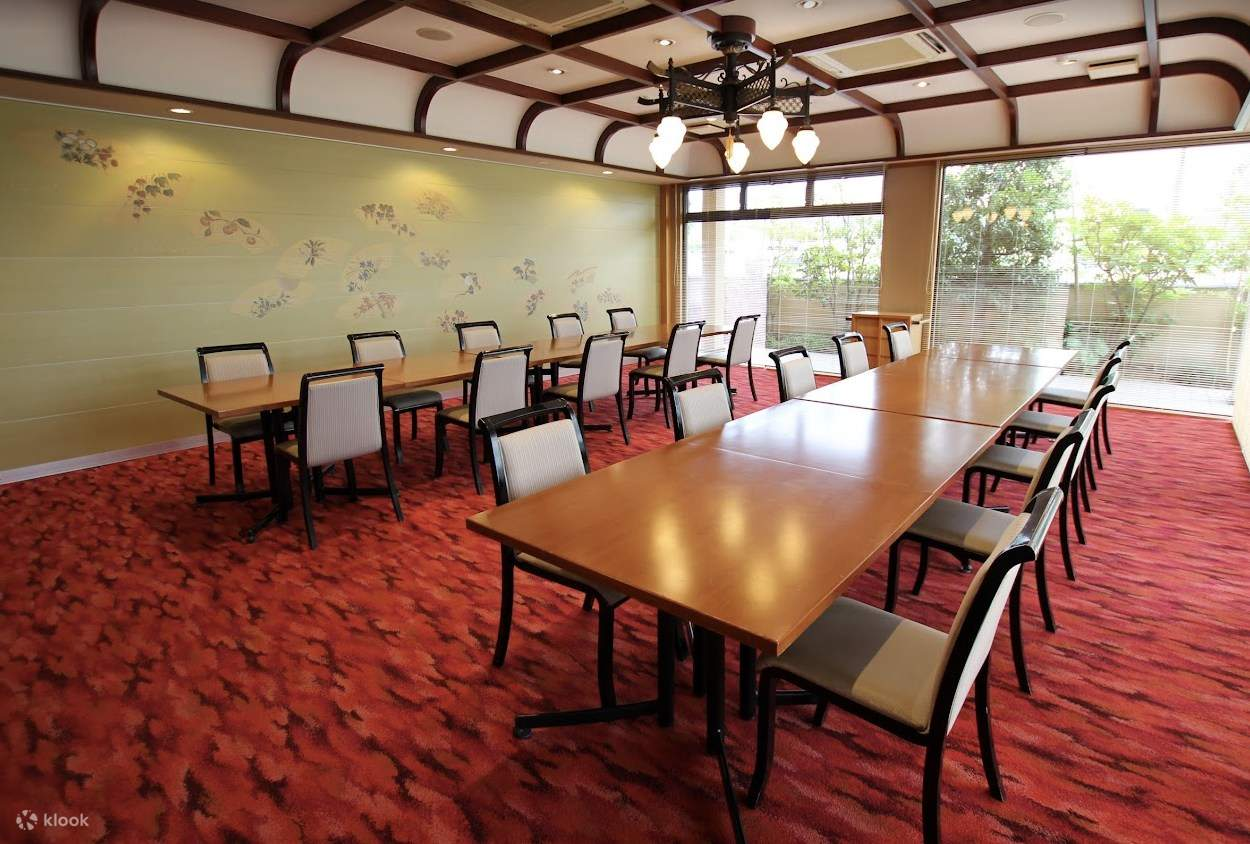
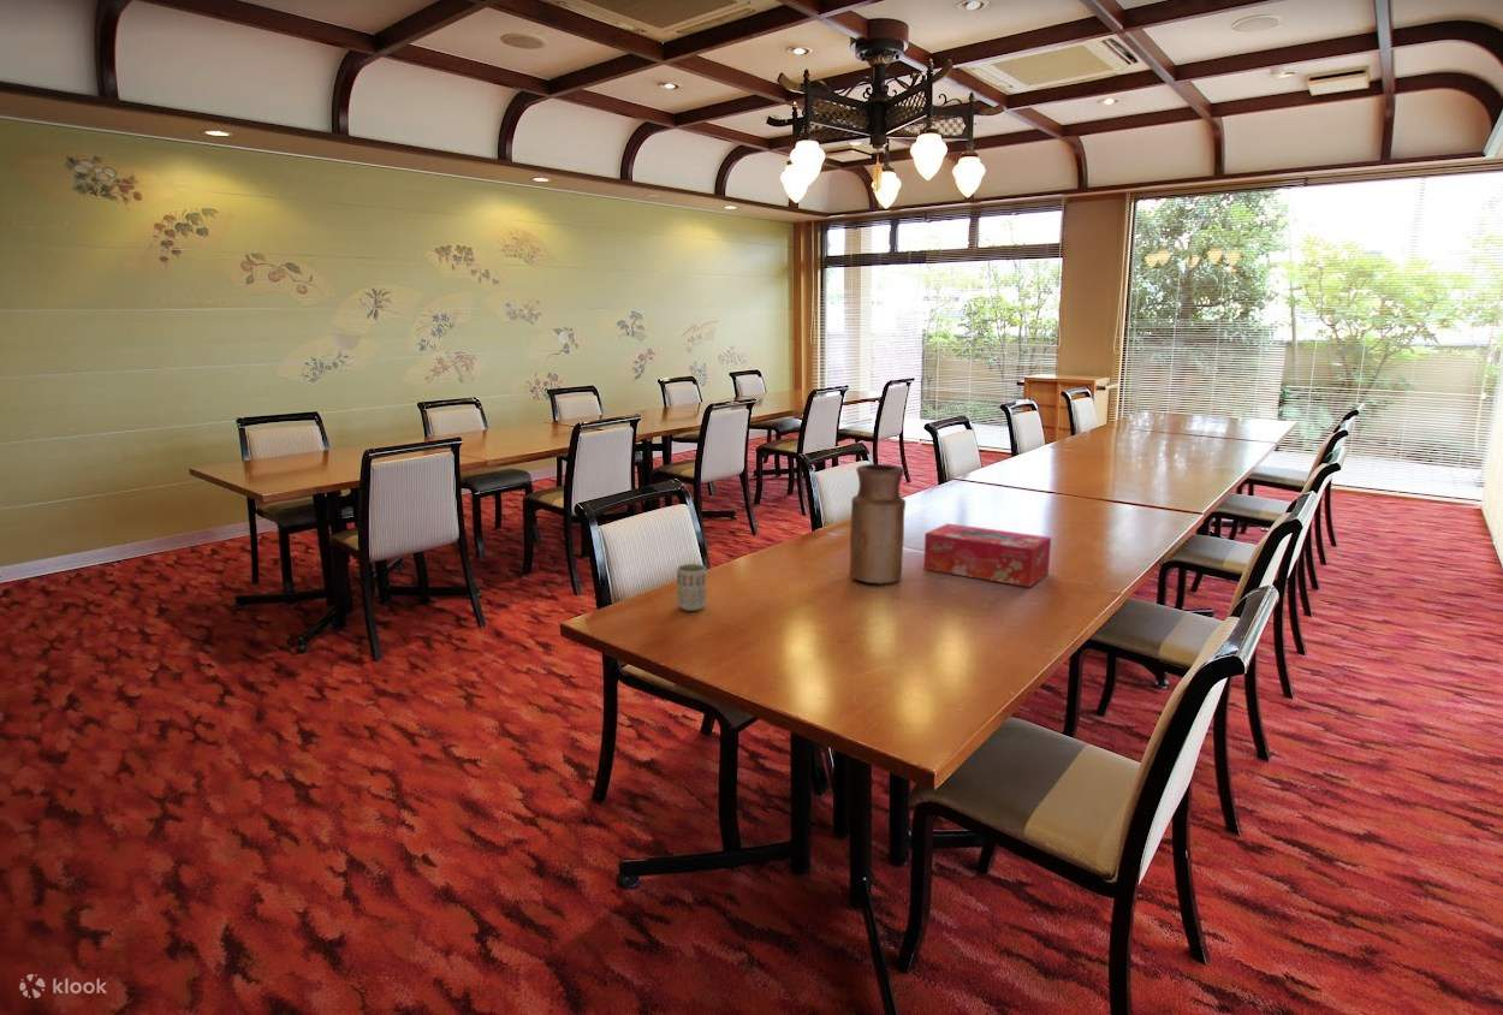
+ vase [849,463,907,584]
+ cup [676,563,707,612]
+ tissue box [922,522,1052,588]
